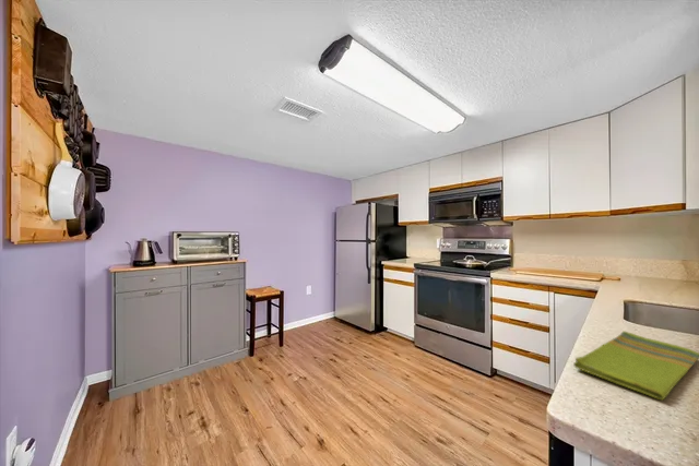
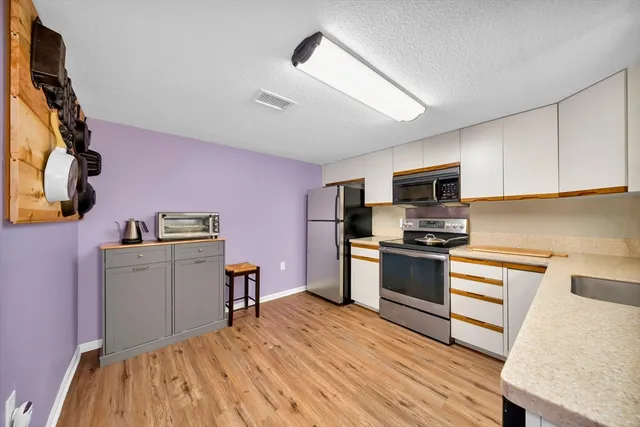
- dish towel [572,330,699,401]
